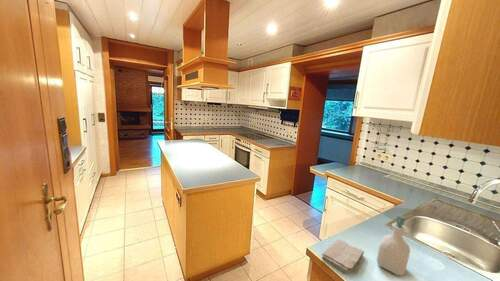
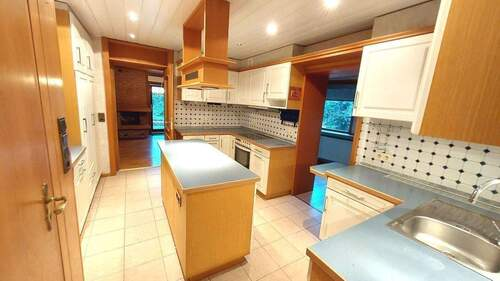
- washcloth [321,238,365,275]
- soap bottle [376,214,411,277]
